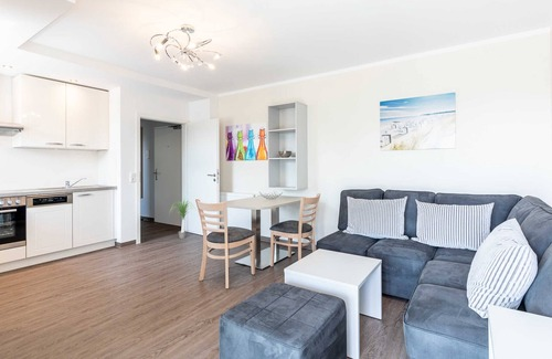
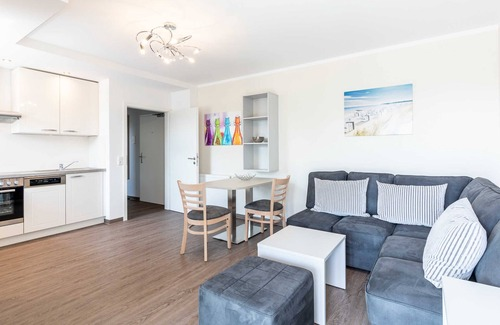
- potted plant [168,196,195,240]
